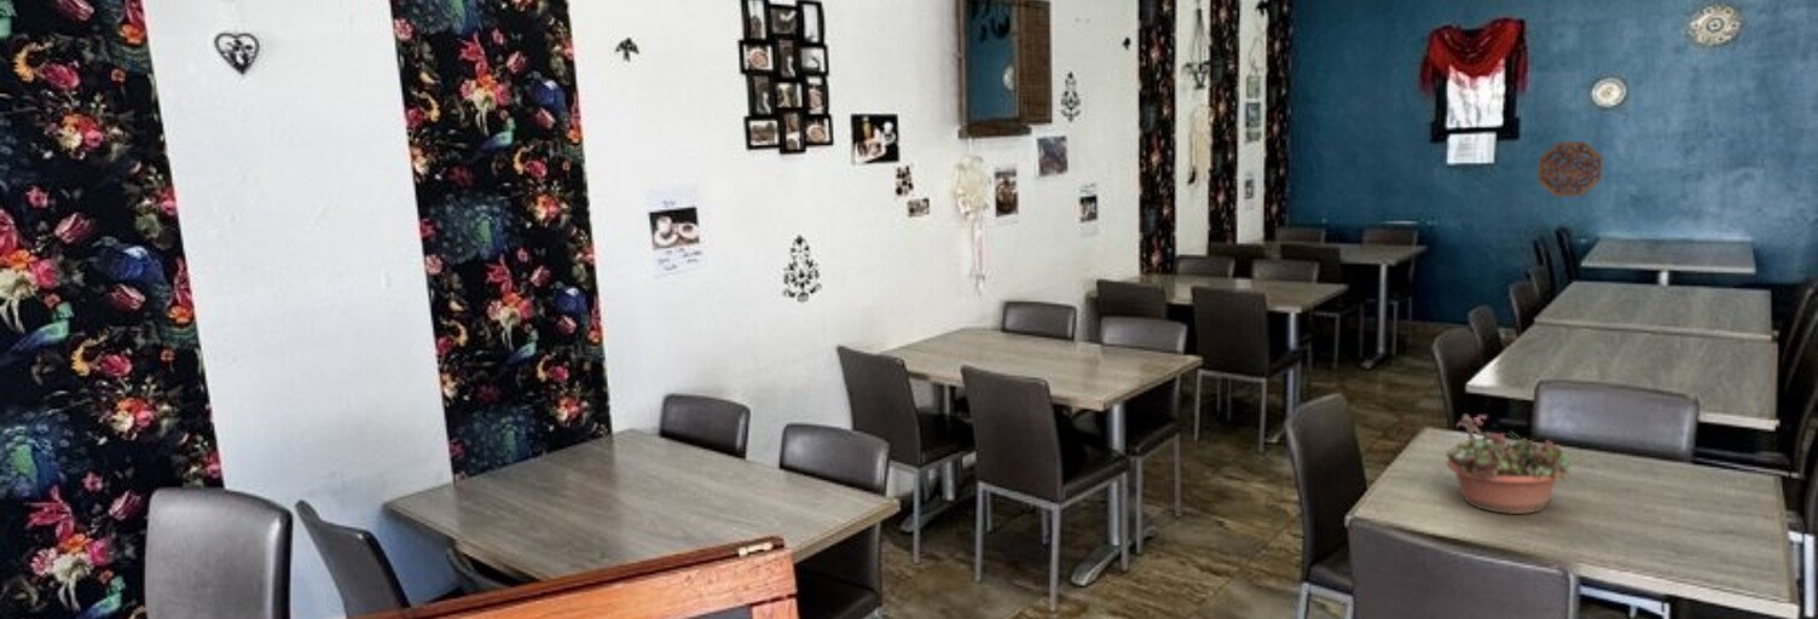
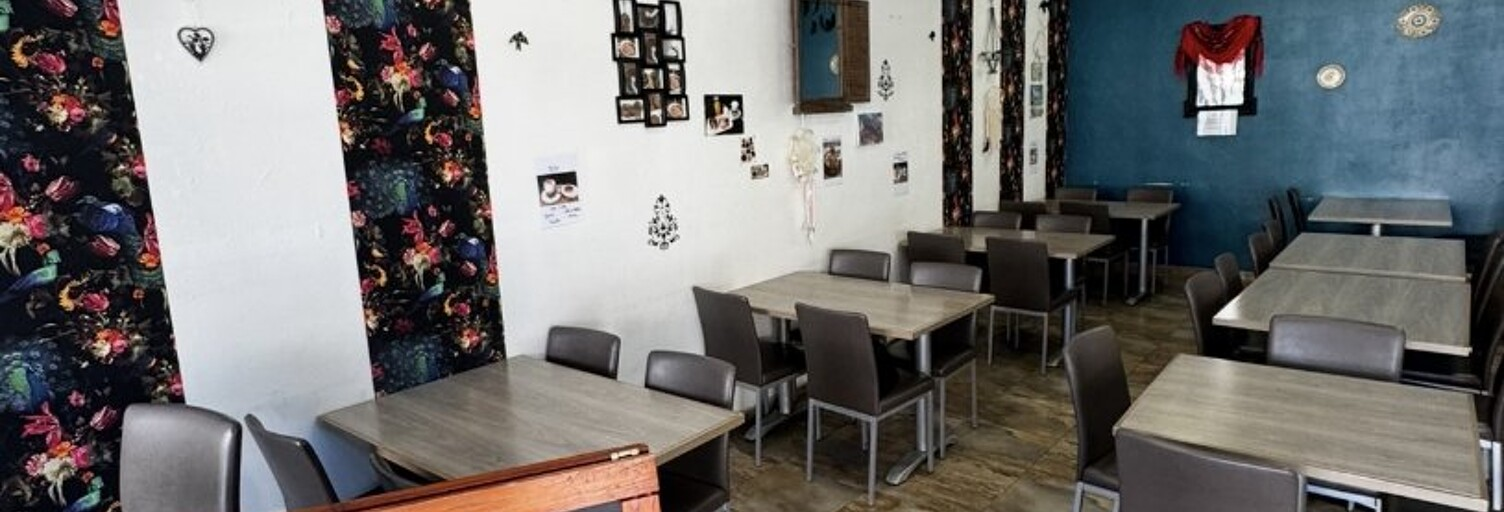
- decorative platter [1536,140,1603,197]
- succulent planter [1443,413,1574,515]
